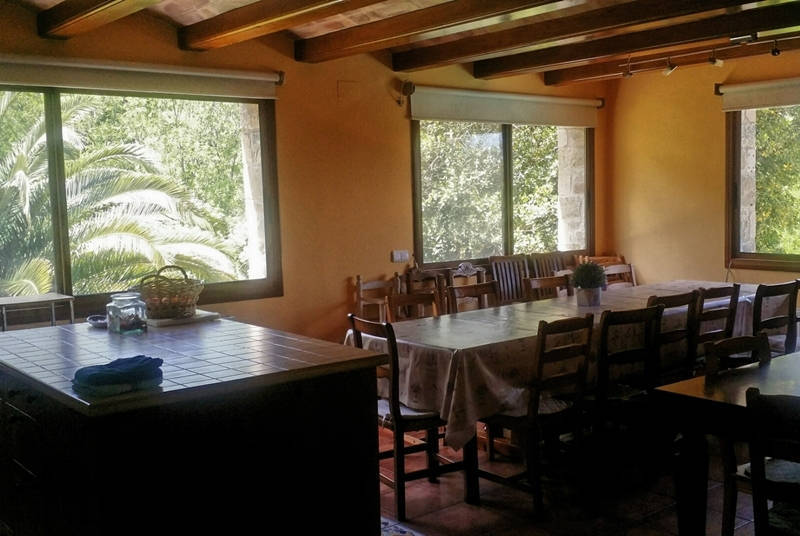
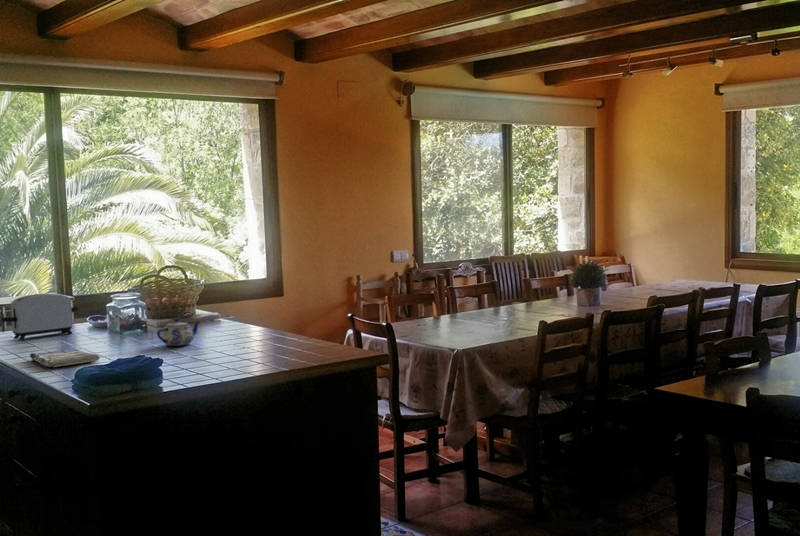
+ dish towel [29,348,101,368]
+ toaster [1,293,81,341]
+ teapot [156,317,202,347]
